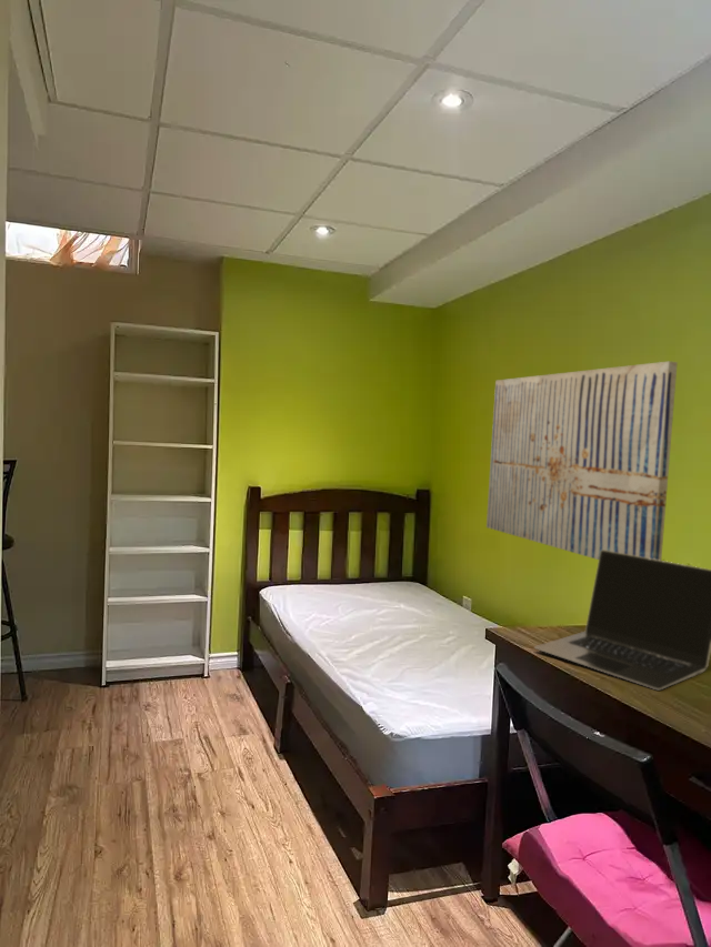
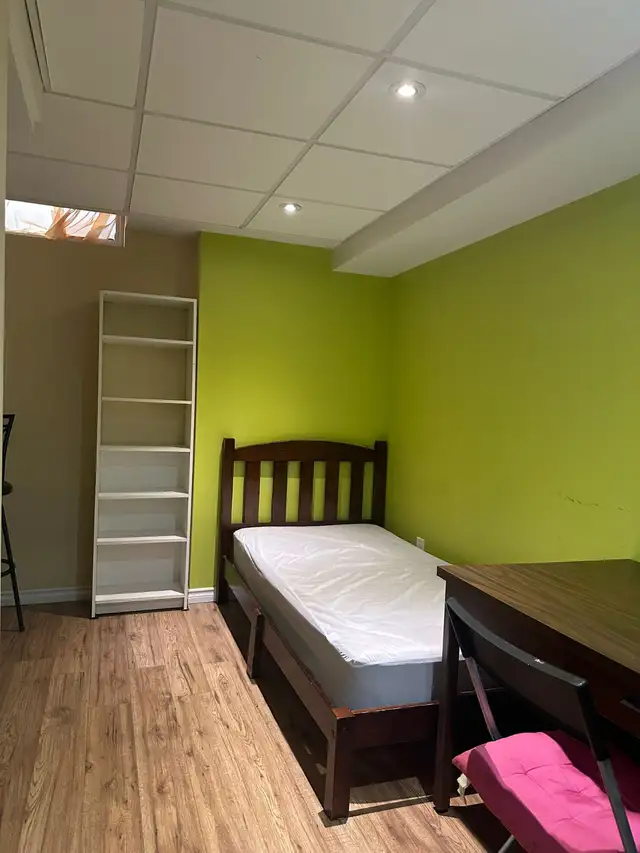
- wall art [485,361,679,561]
- laptop [533,550,711,691]
